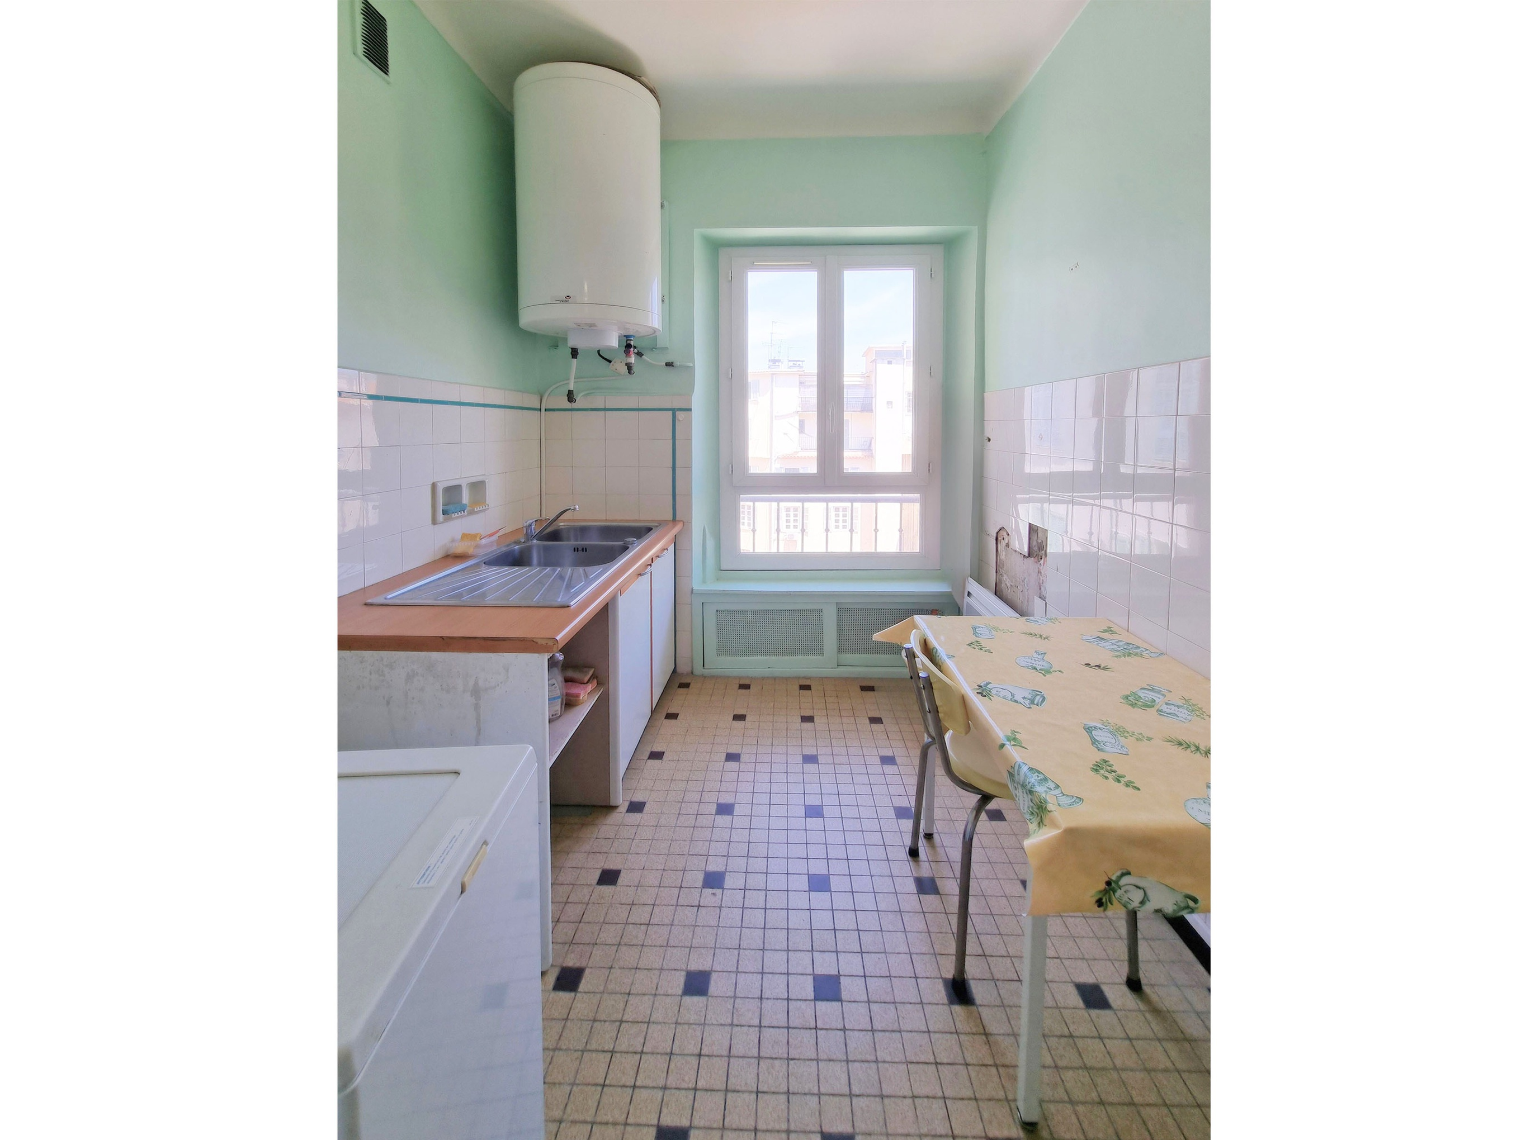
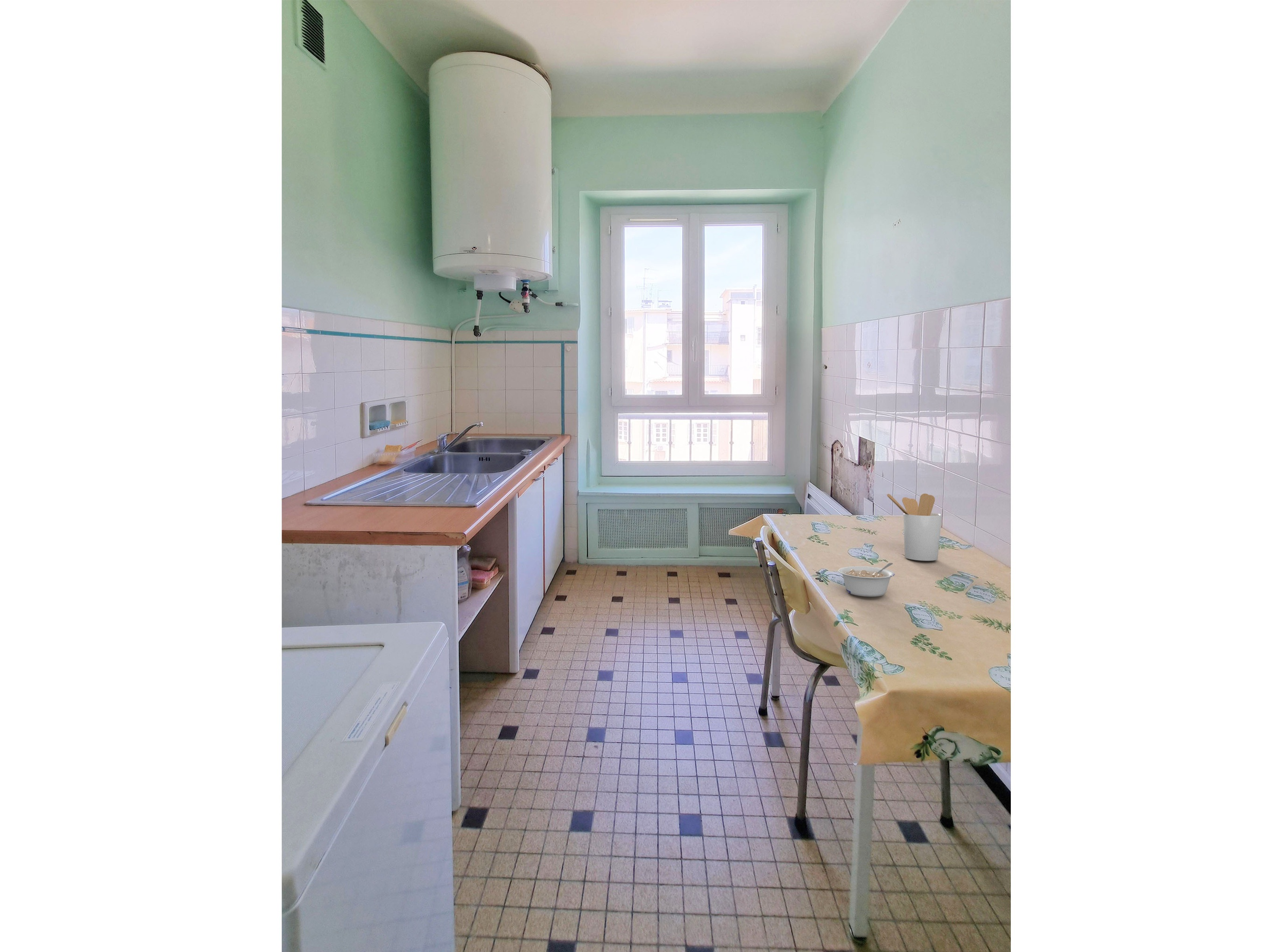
+ legume [838,562,896,597]
+ utensil holder [886,493,942,561]
